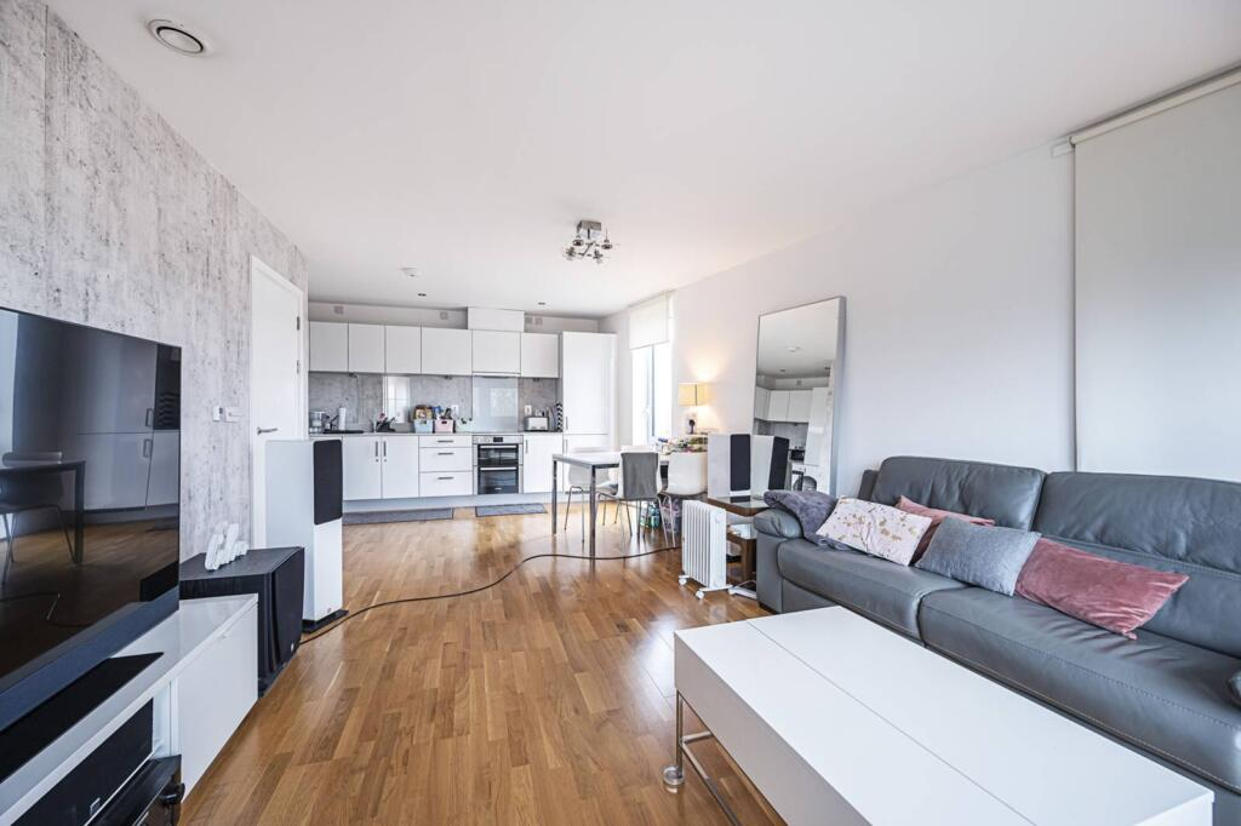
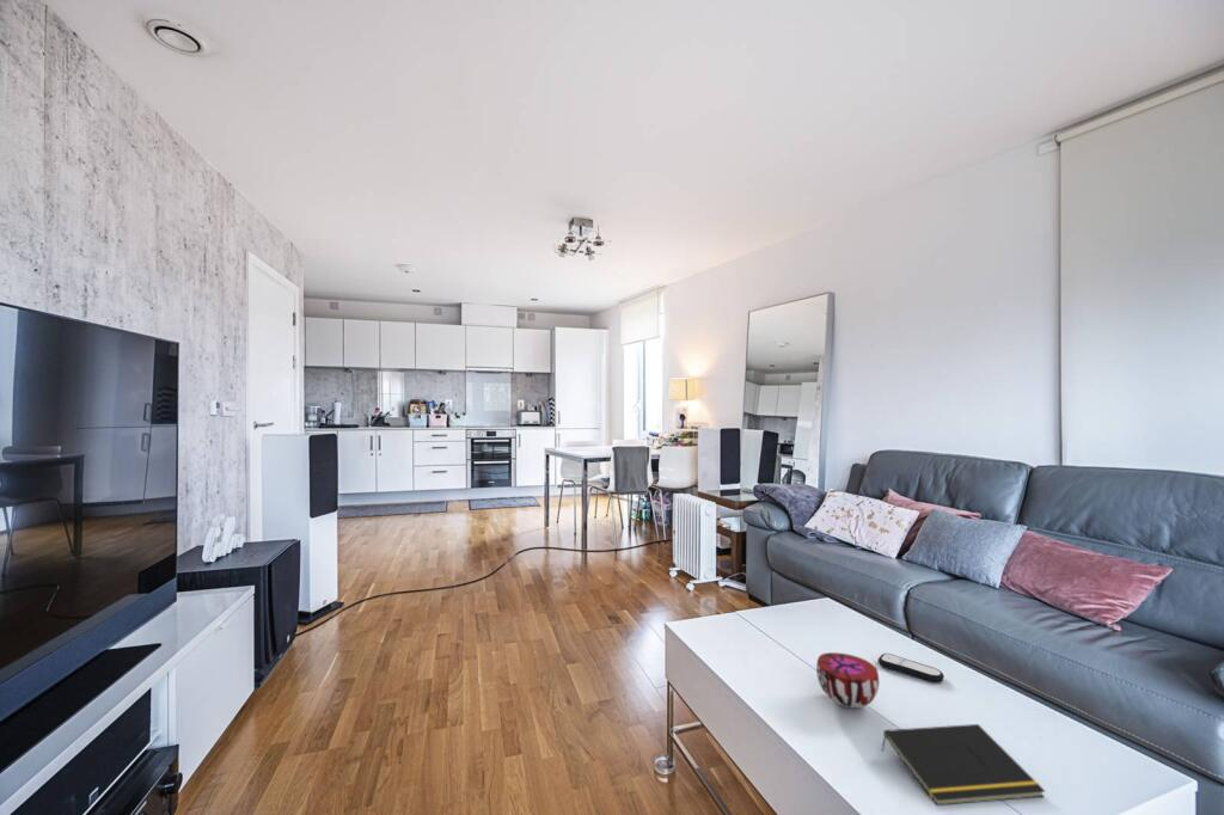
+ decorative bowl [815,651,880,709]
+ notepad [880,723,1046,807]
+ remote control [877,652,945,684]
